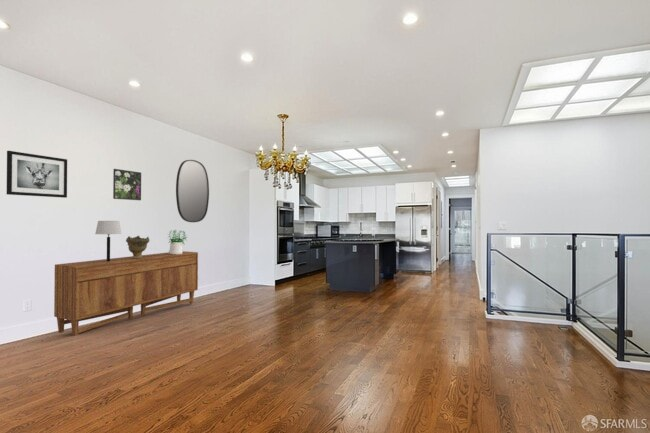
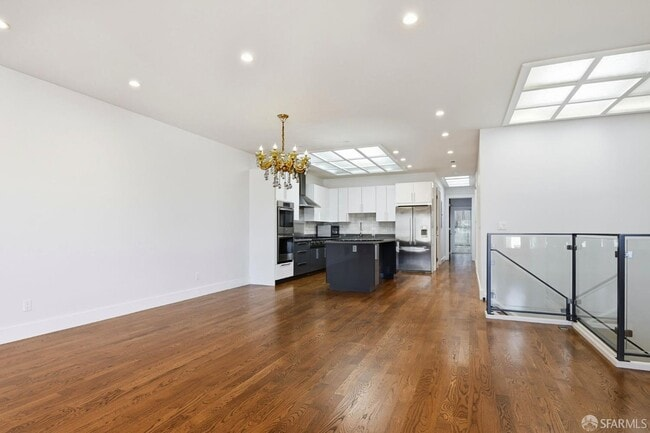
- sideboard [53,250,199,337]
- table lamp [94,220,122,262]
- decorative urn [125,235,151,258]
- potted plant [167,229,187,254]
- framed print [112,168,142,201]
- home mirror [175,159,210,223]
- wall art [6,150,68,199]
